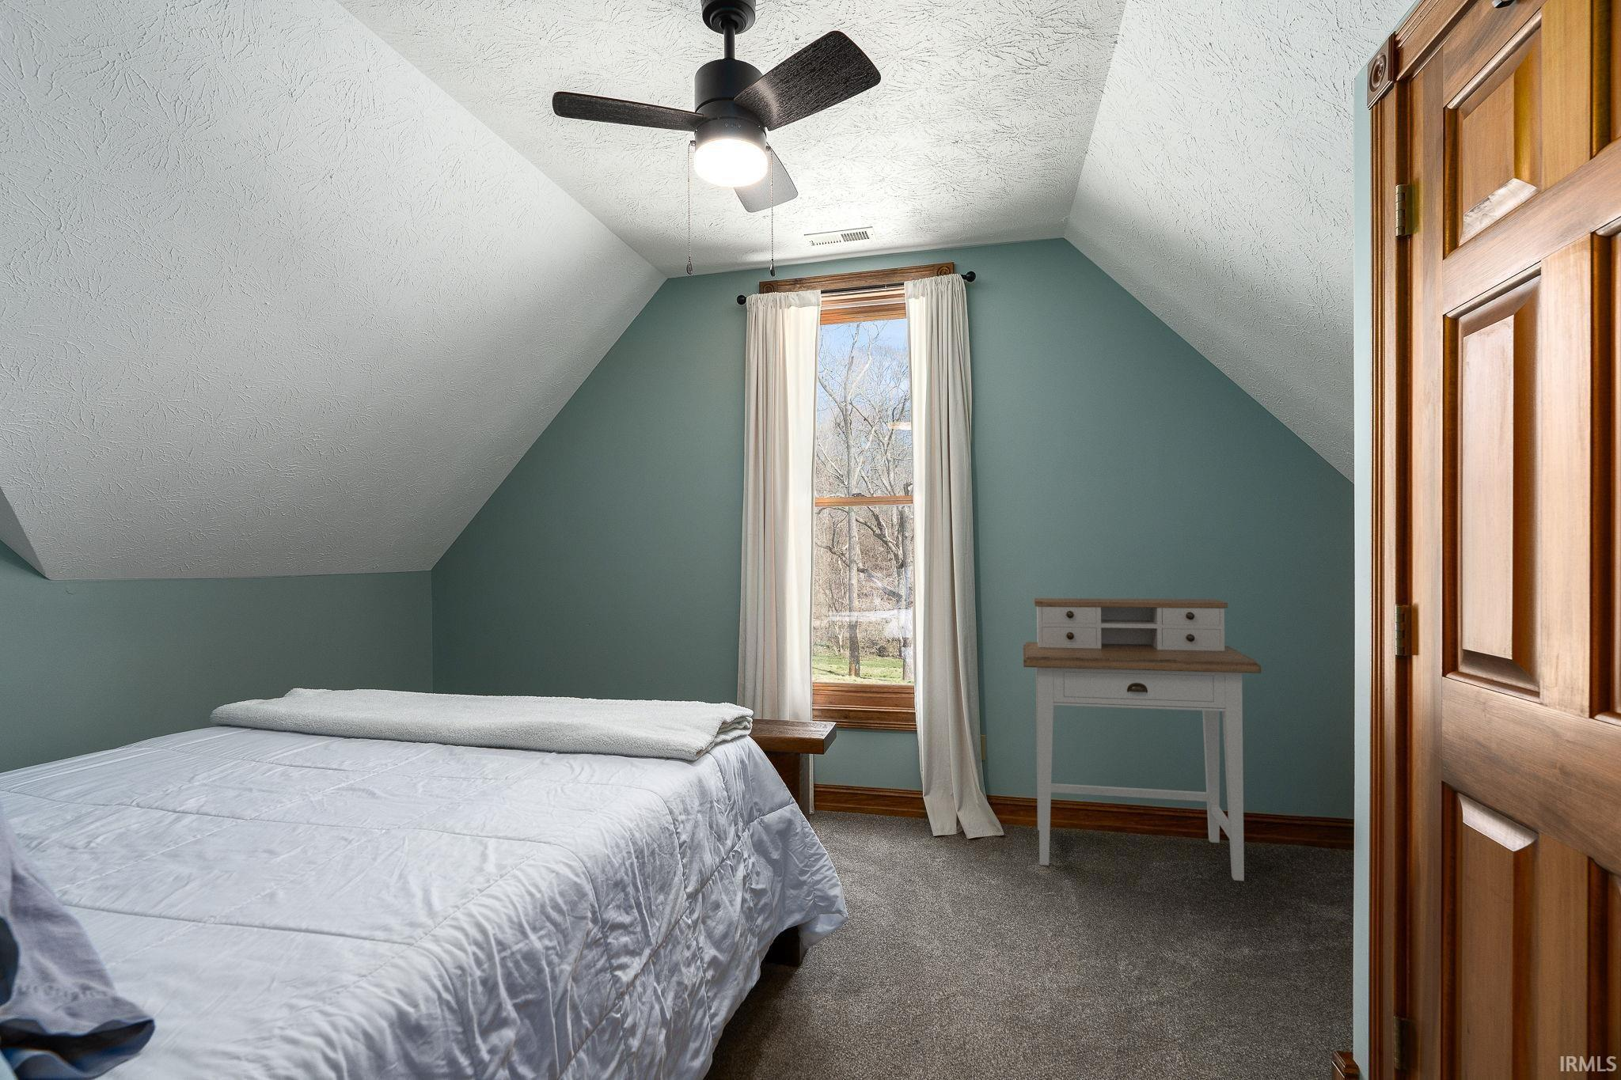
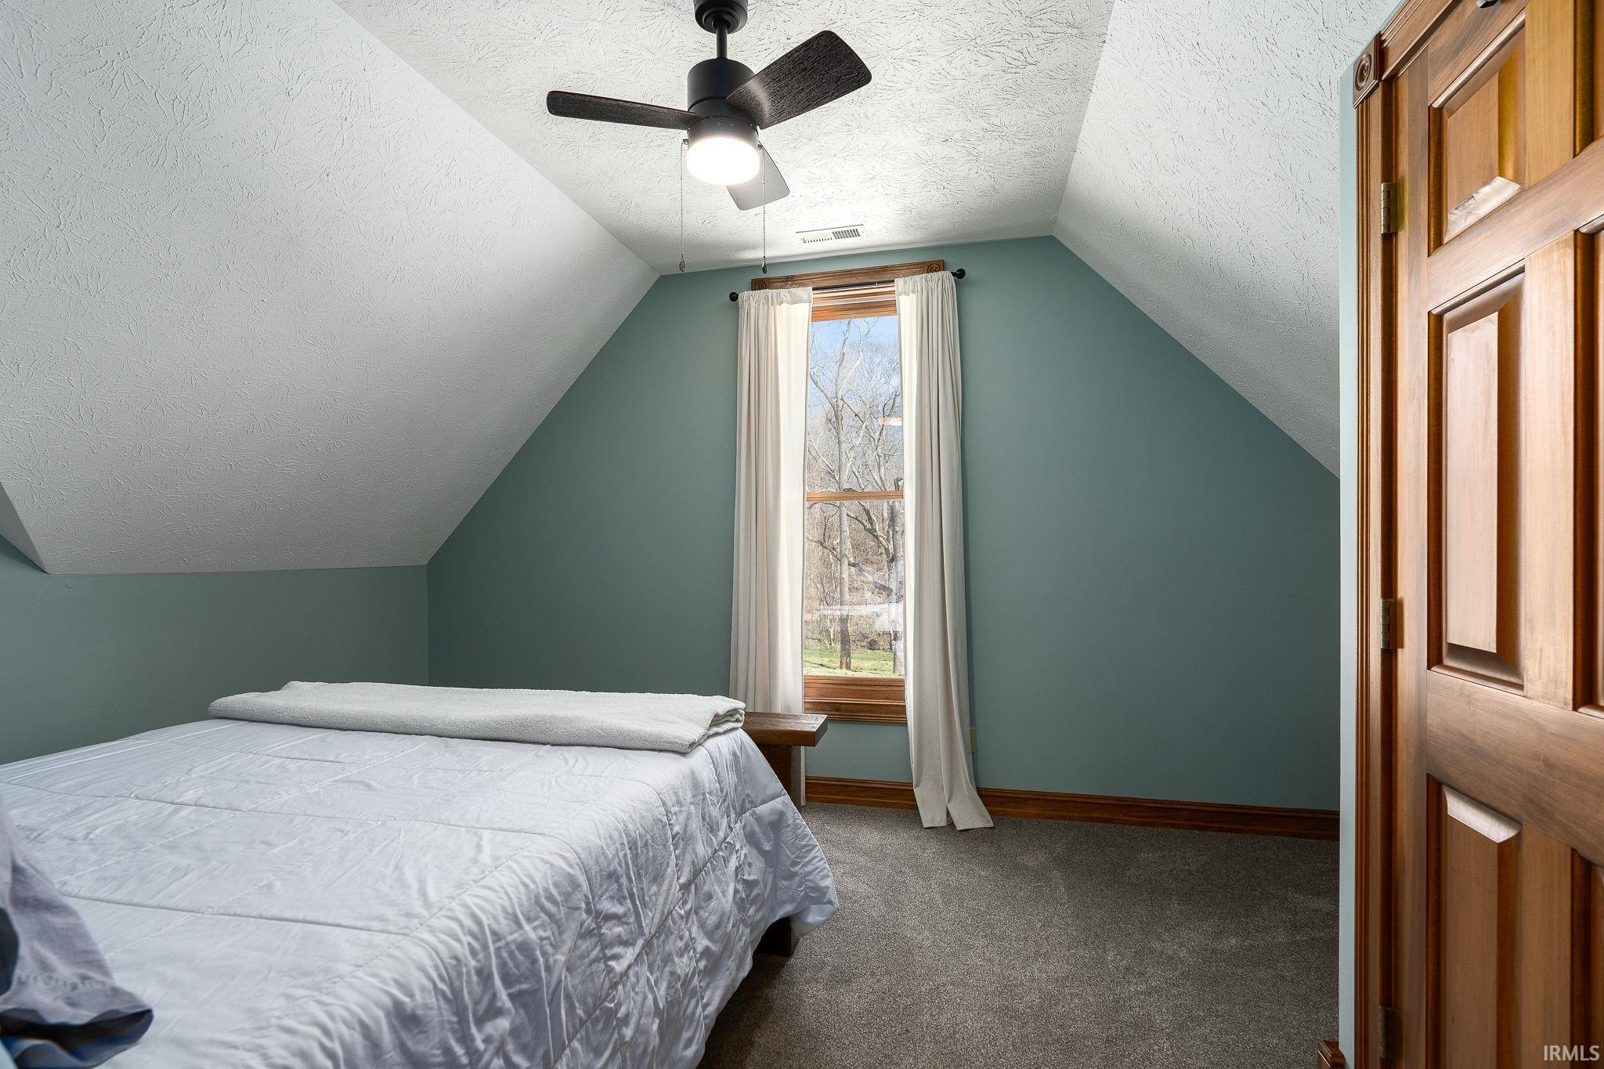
- desk [1023,598,1262,881]
